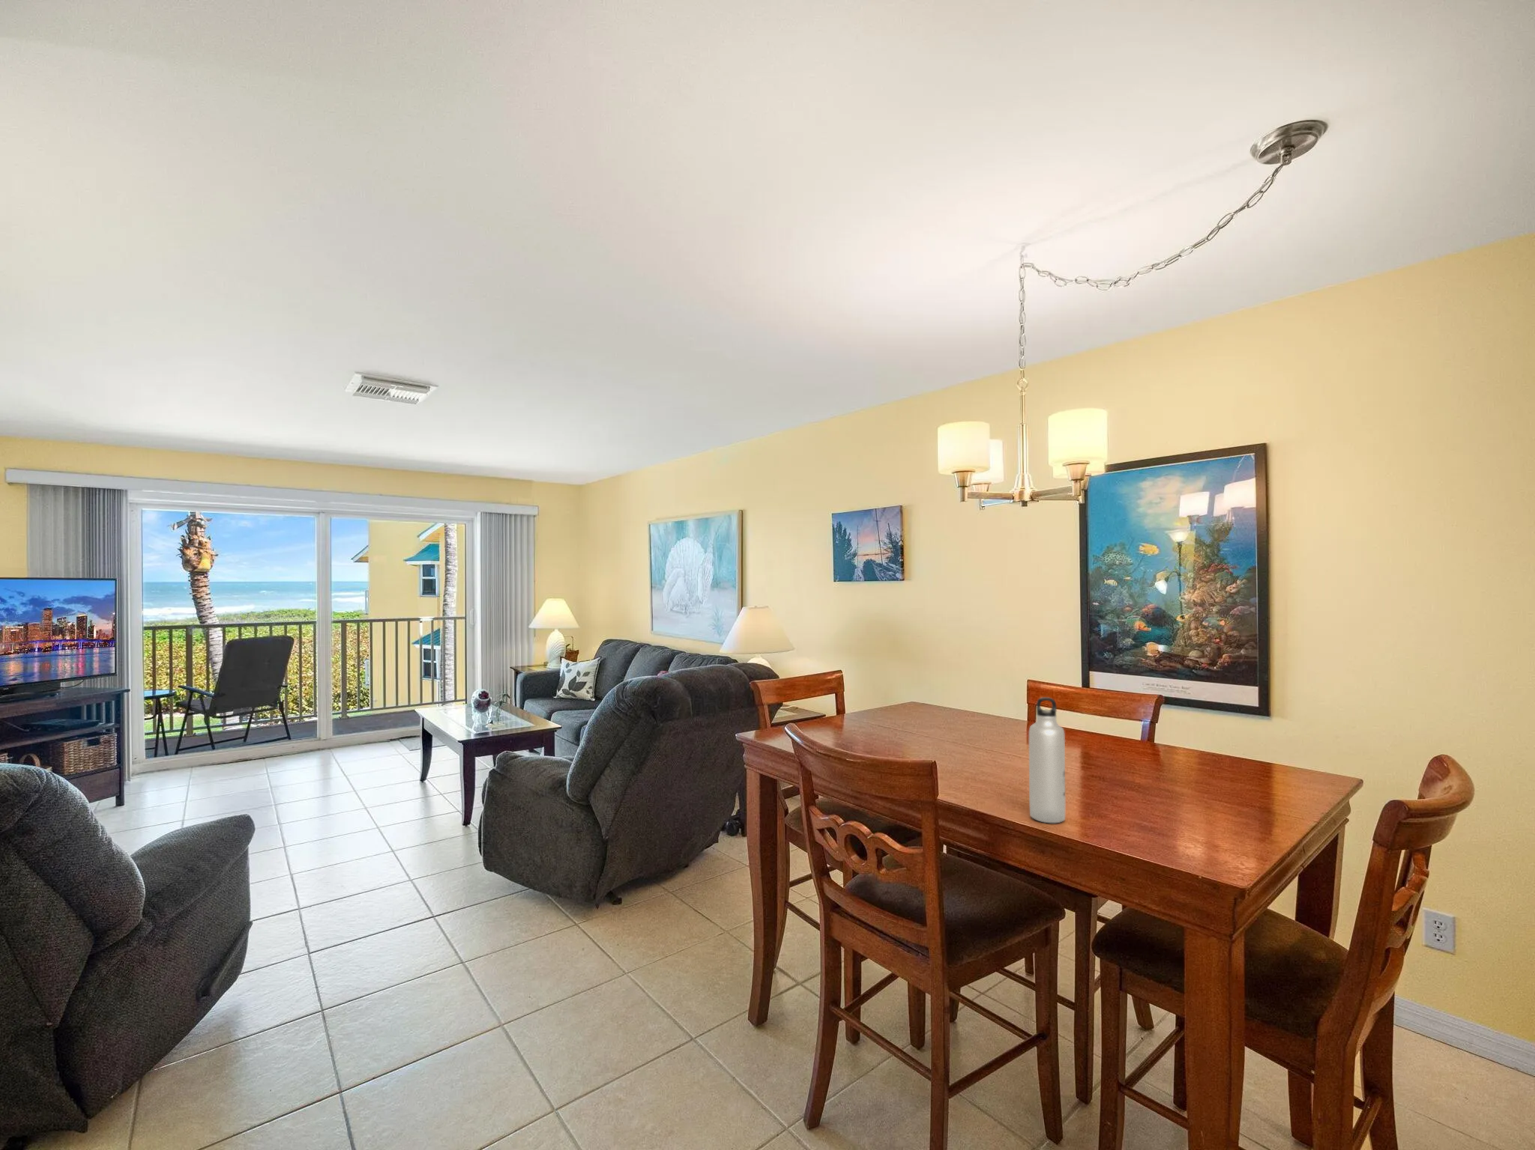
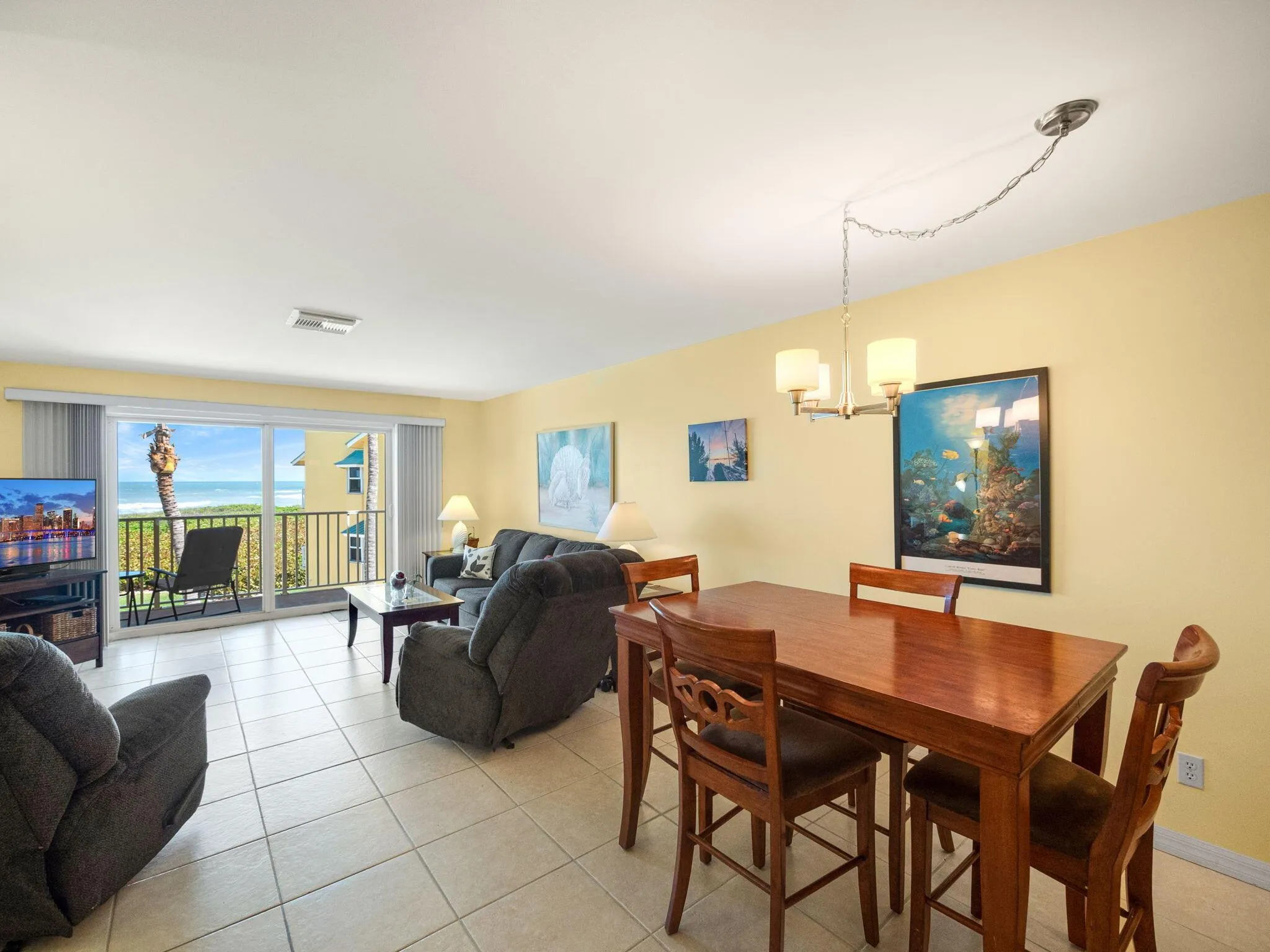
- water bottle [1029,696,1066,824]
